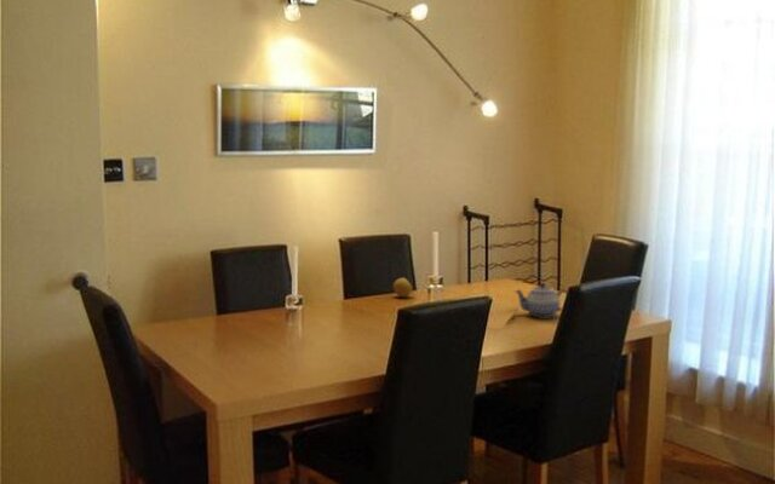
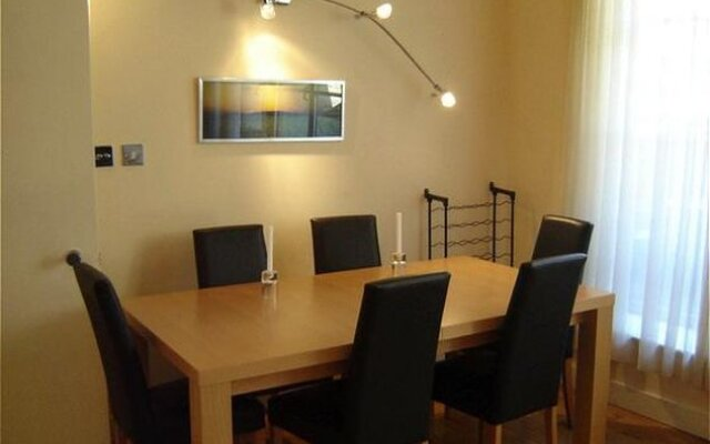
- teapot [513,282,568,318]
- fruit [392,277,414,299]
